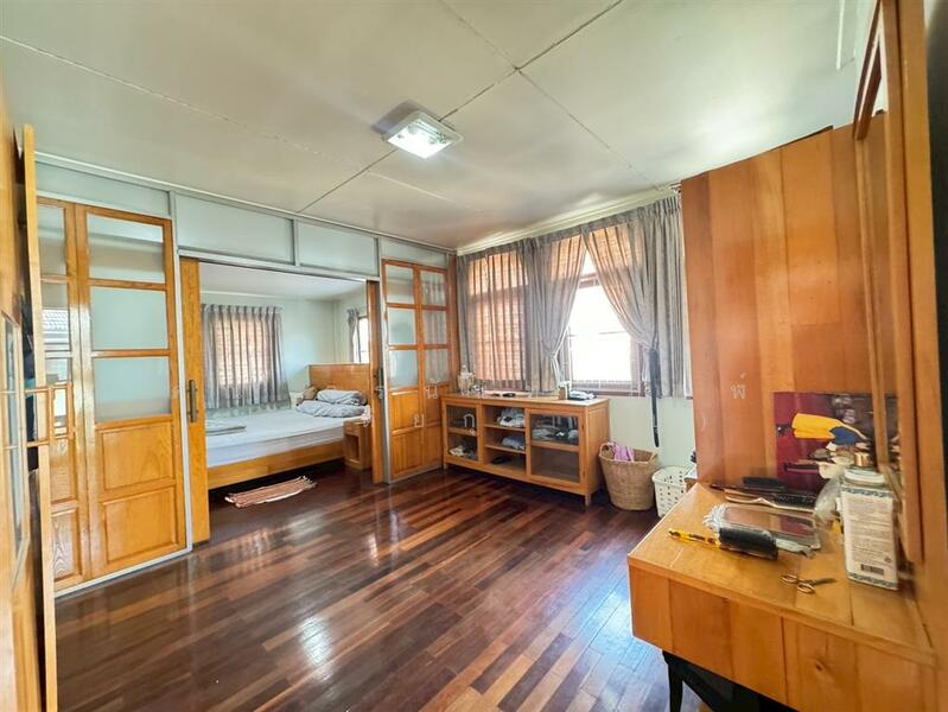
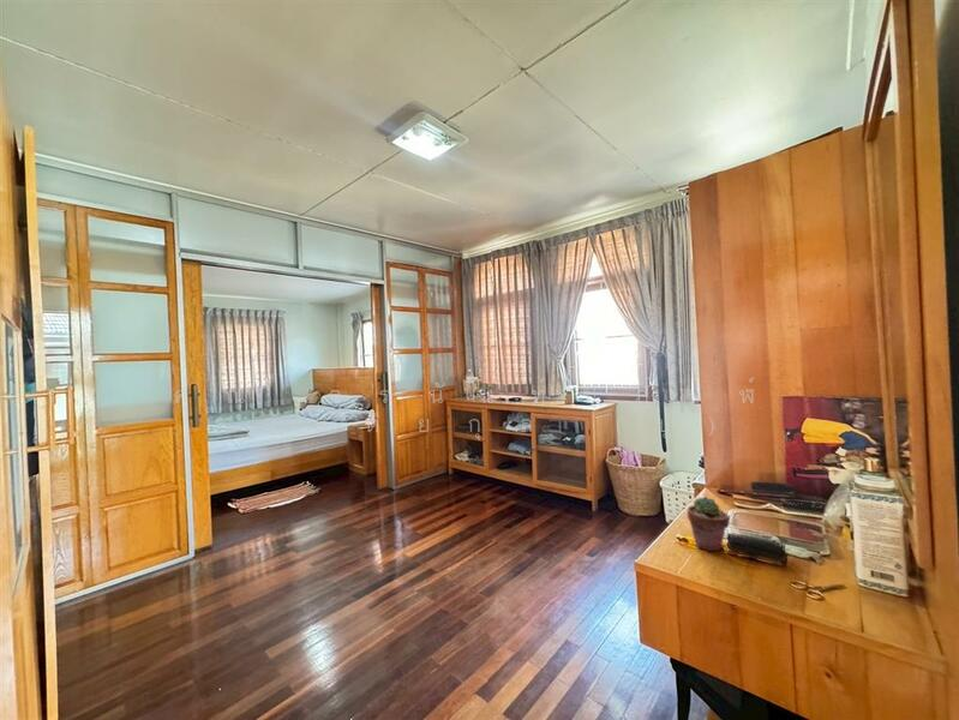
+ potted succulent [687,496,731,552]
